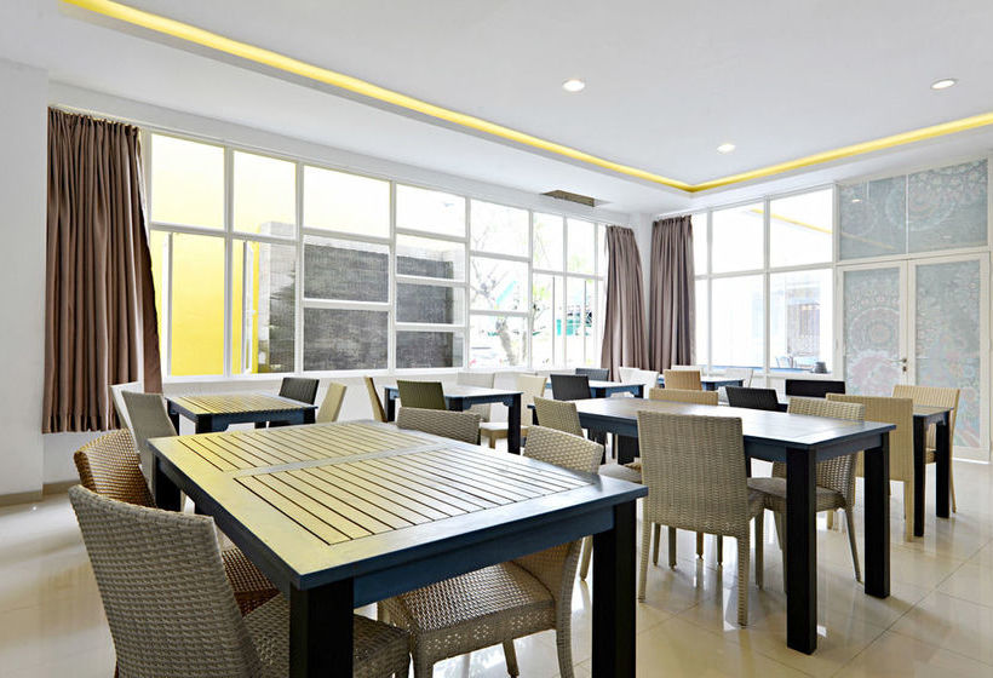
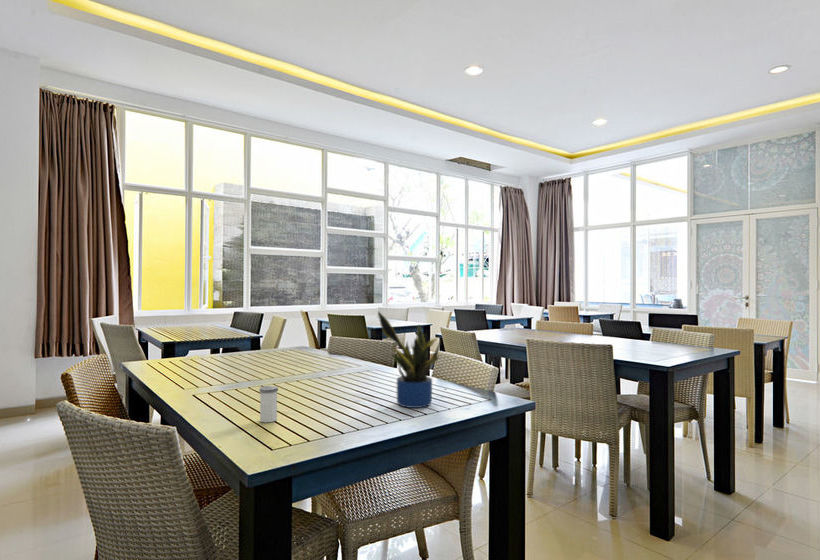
+ potted plant [376,310,442,409]
+ salt shaker [259,385,279,423]
